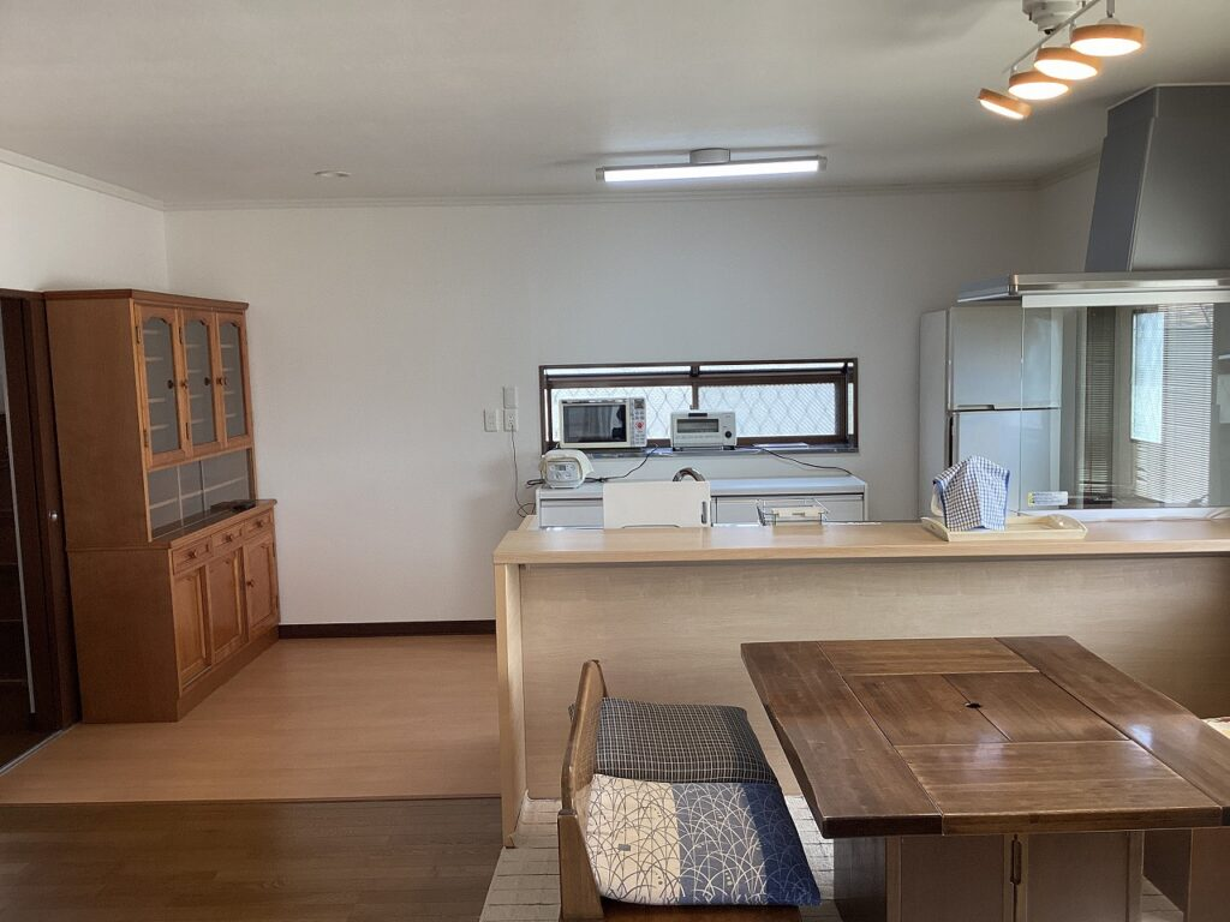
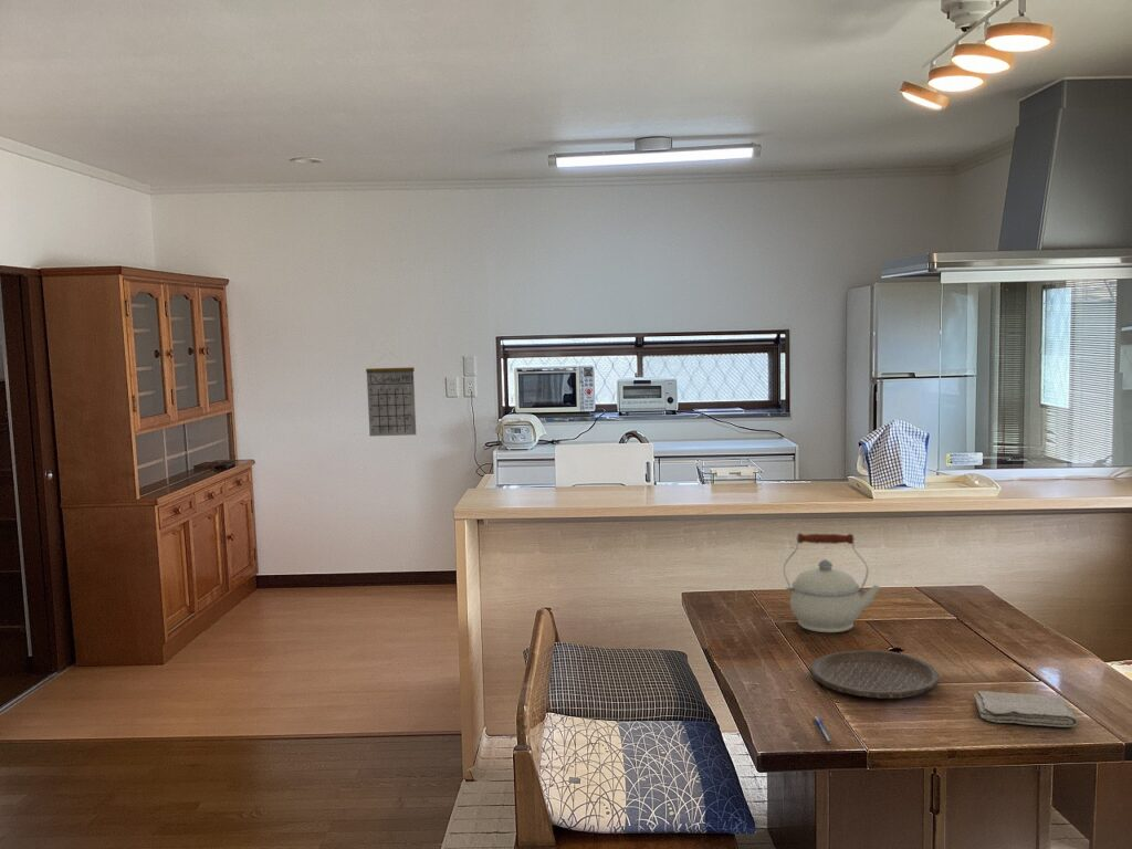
+ pen [811,715,836,744]
+ washcloth [973,690,1079,729]
+ kettle [783,532,881,633]
+ plate [809,649,941,699]
+ calendar [365,353,417,438]
